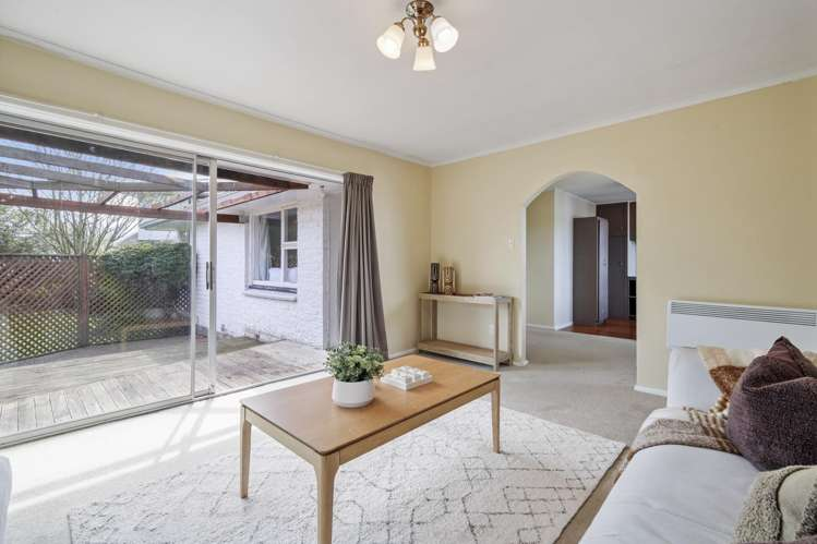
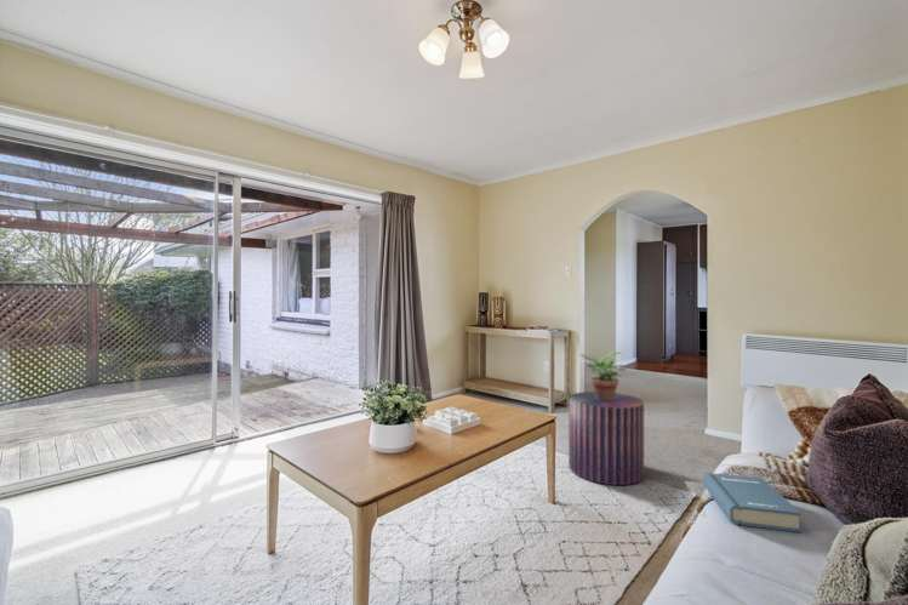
+ hardback book [703,472,803,533]
+ stool [567,390,645,486]
+ potted plant [578,350,628,401]
